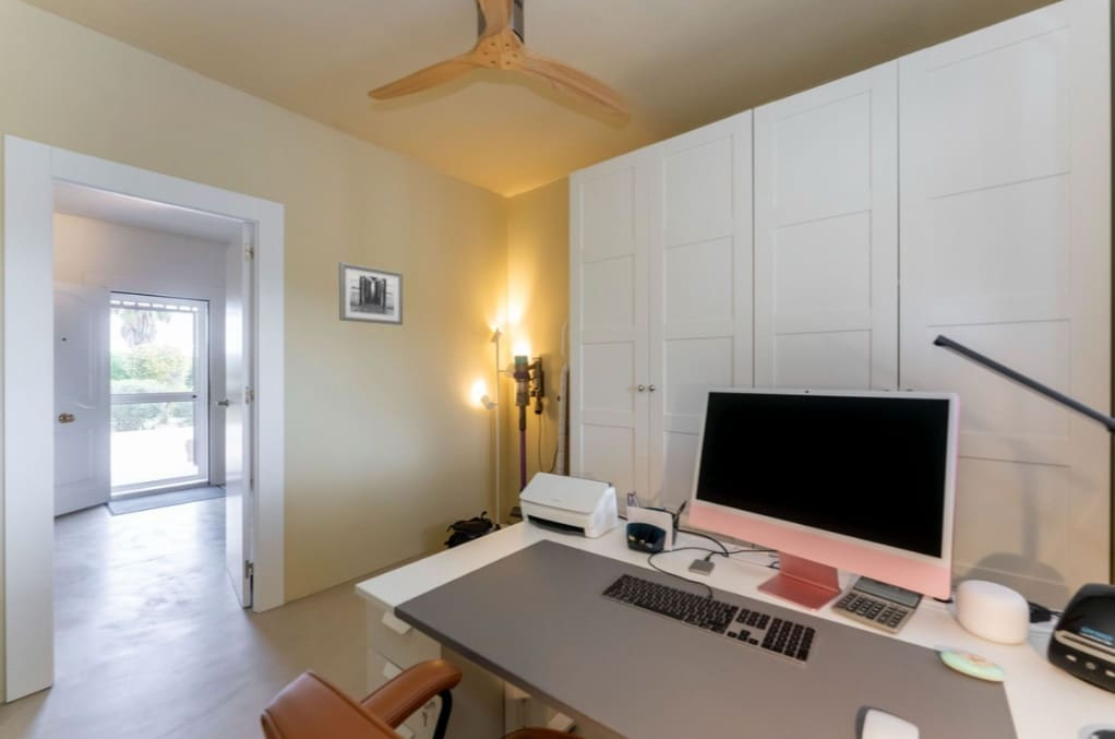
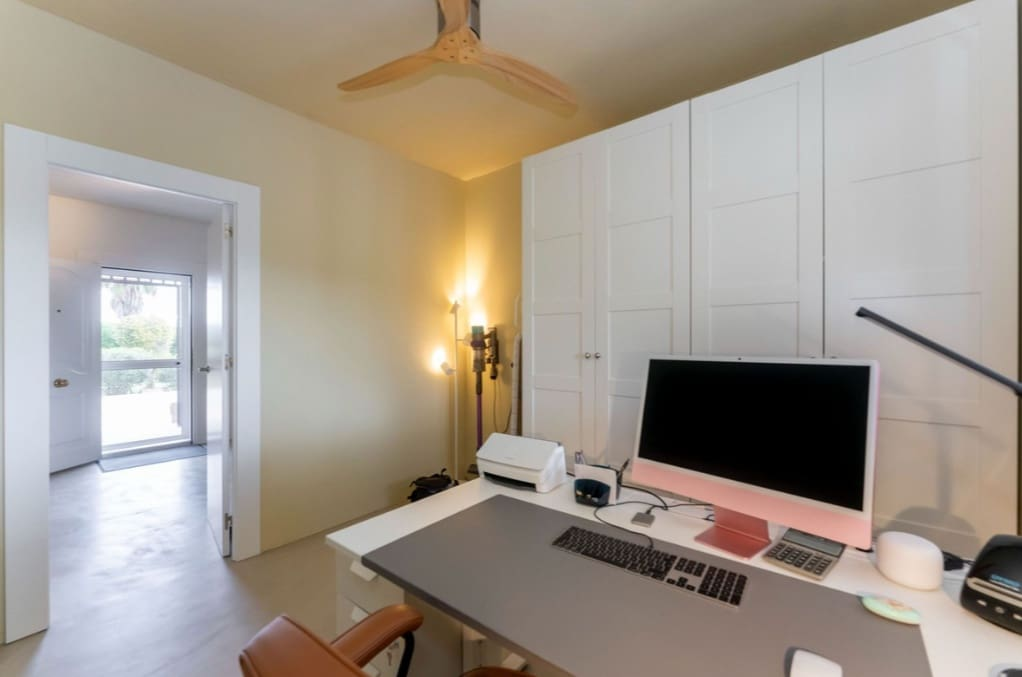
- wall art [338,261,404,326]
